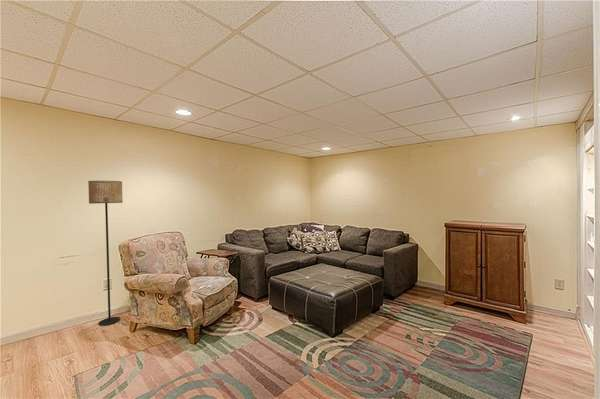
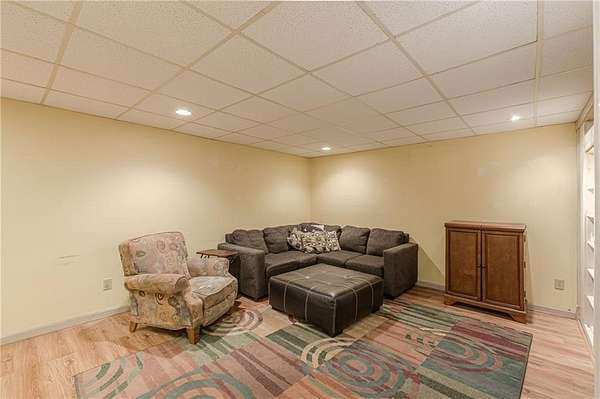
- floor lamp [87,180,124,327]
